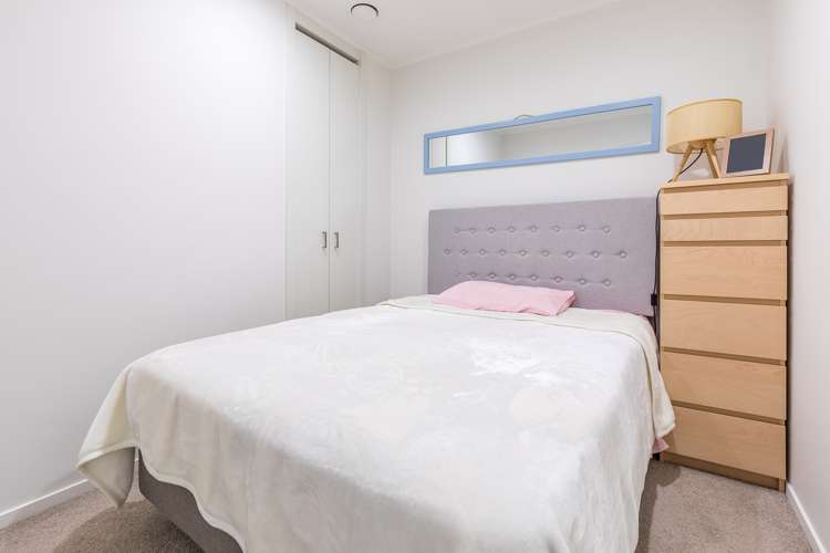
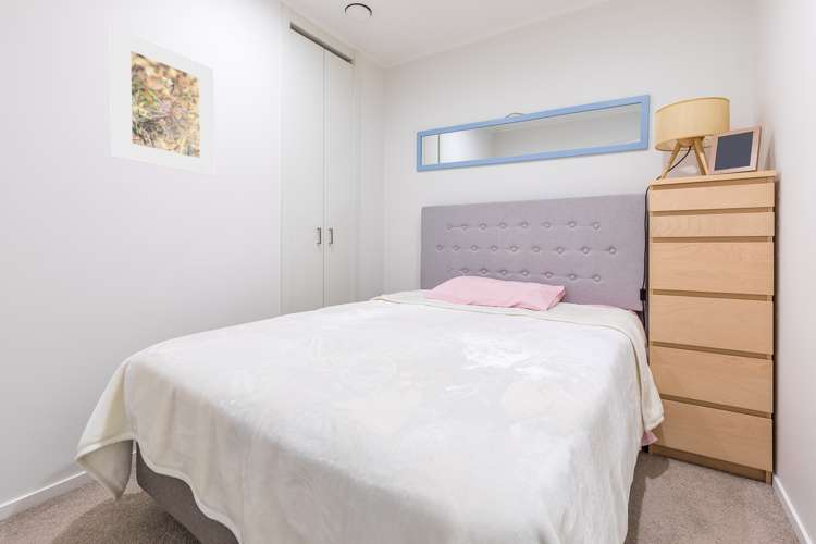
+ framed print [108,24,215,177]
